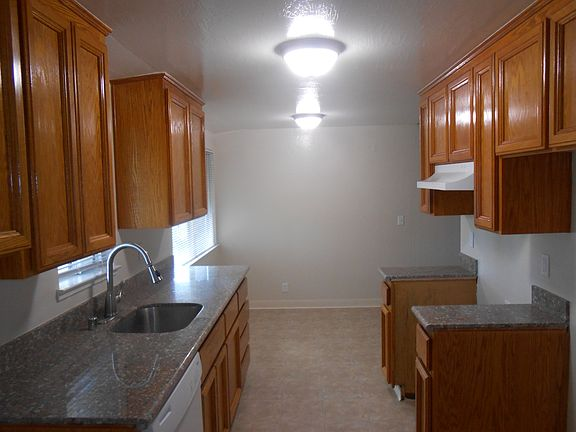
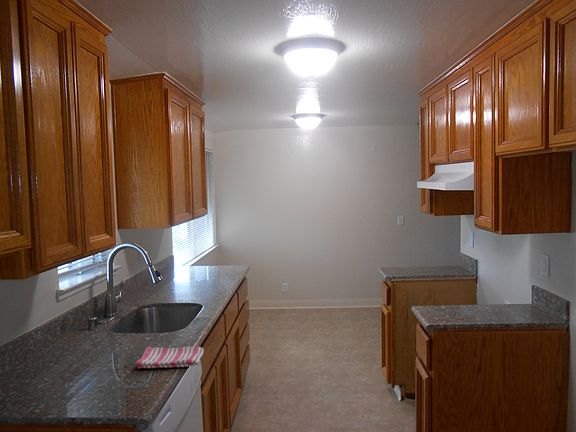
+ dish towel [135,346,205,369]
